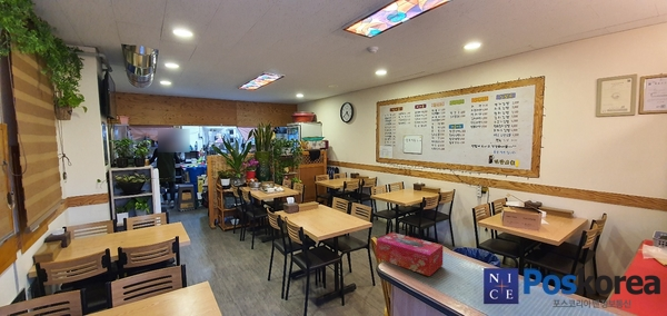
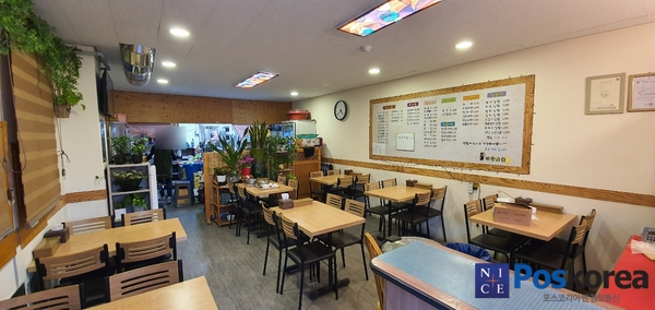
- tissue box [376,231,444,277]
